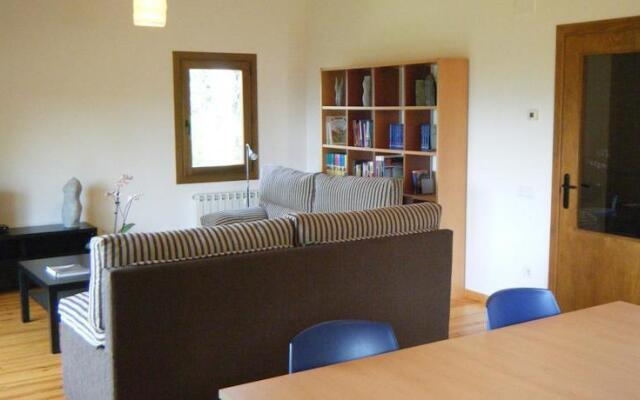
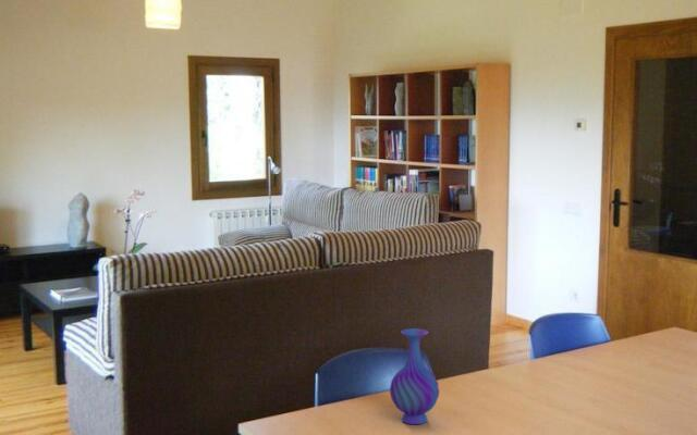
+ vase [389,327,440,425]
